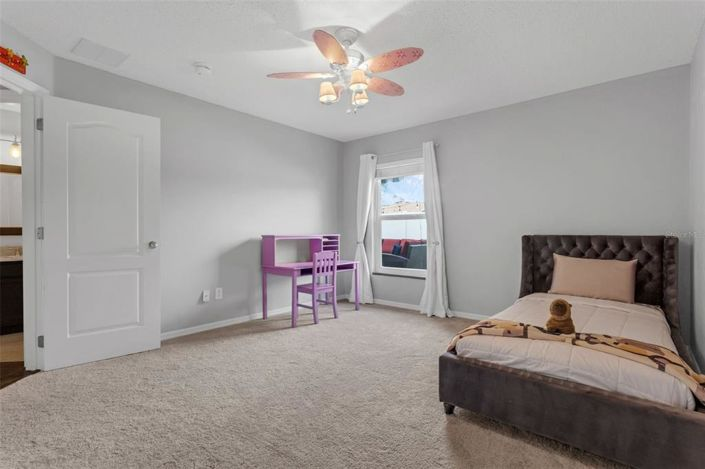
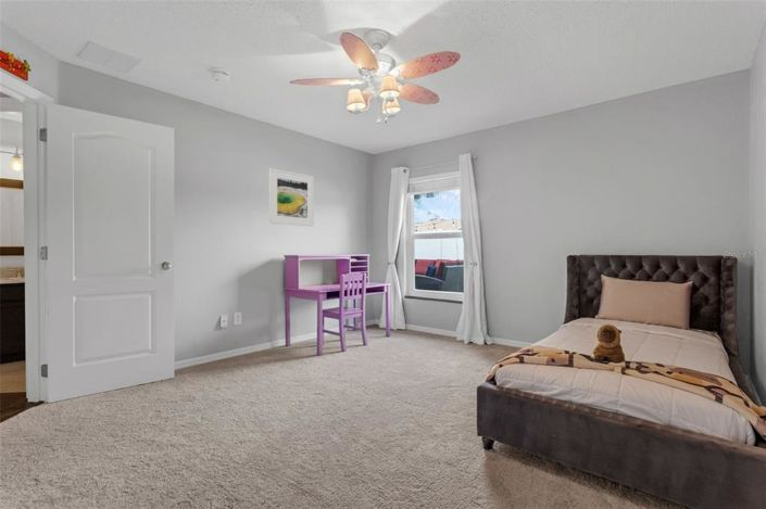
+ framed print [268,167,315,227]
